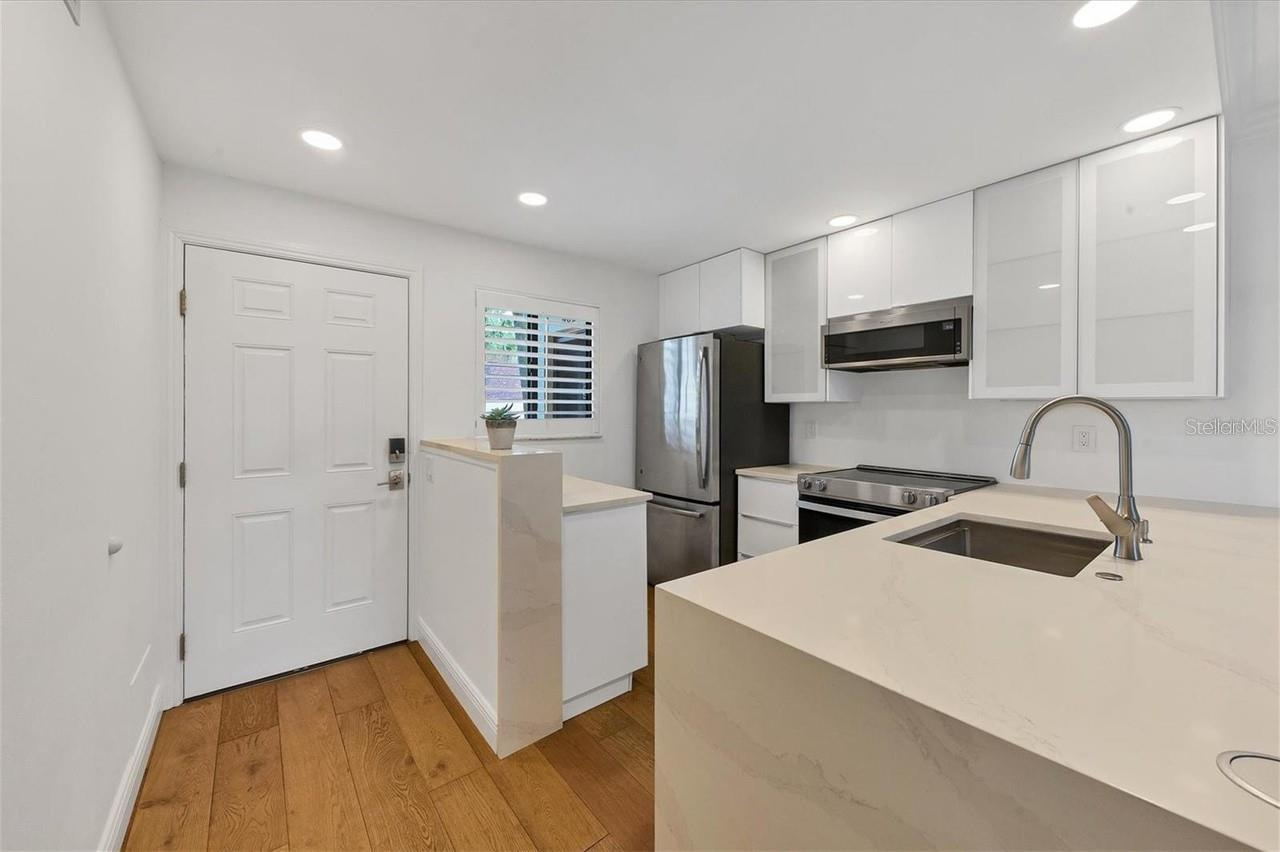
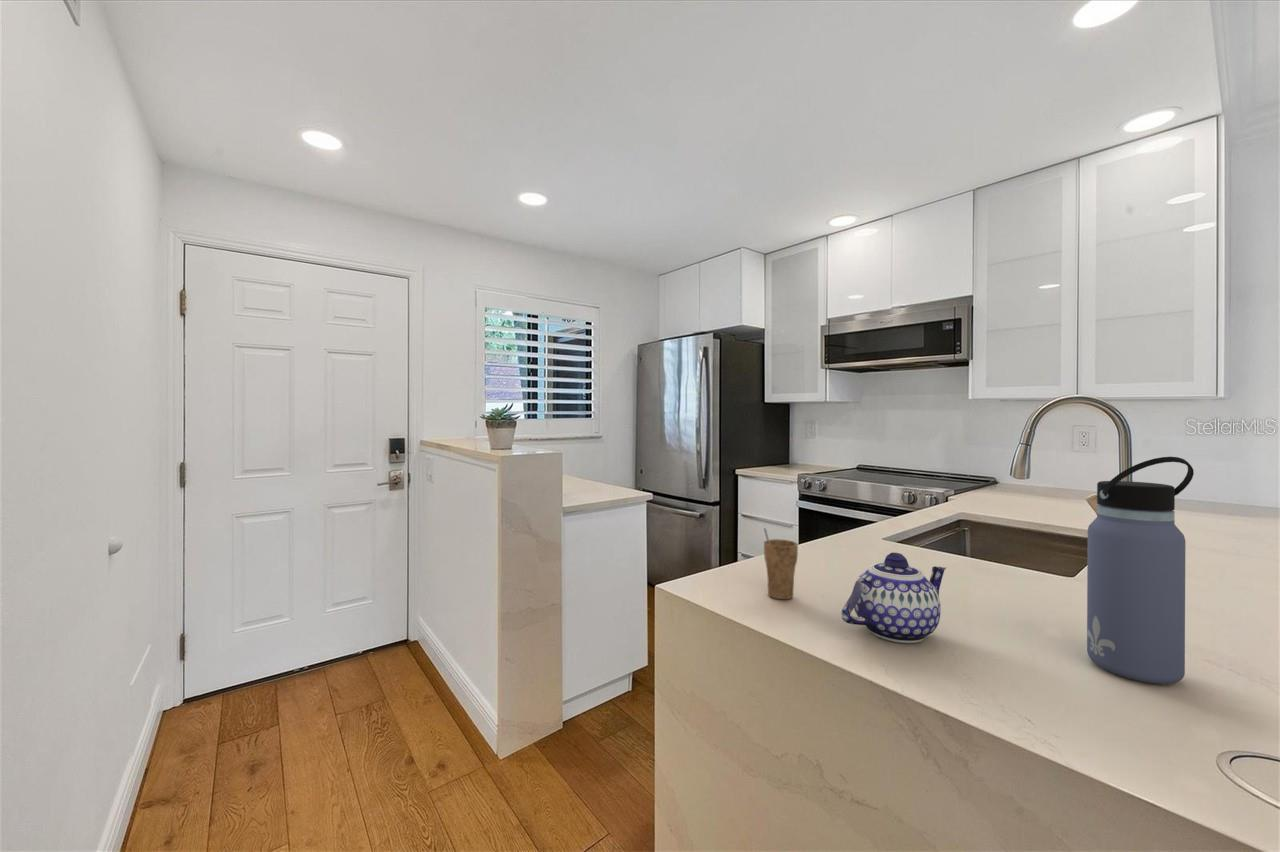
+ cup [763,527,799,600]
+ teapot [840,552,947,644]
+ water bottle [1086,456,1195,685]
